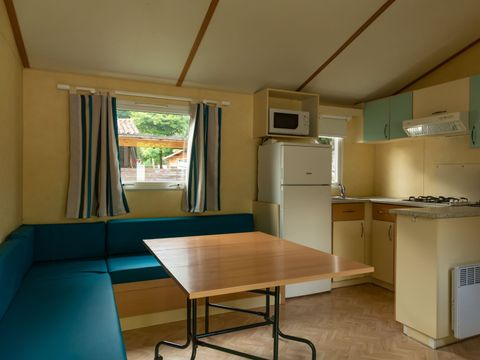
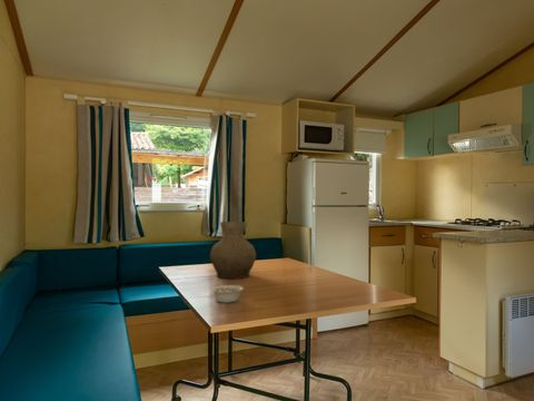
+ vase [209,221,257,280]
+ legume [210,284,249,304]
